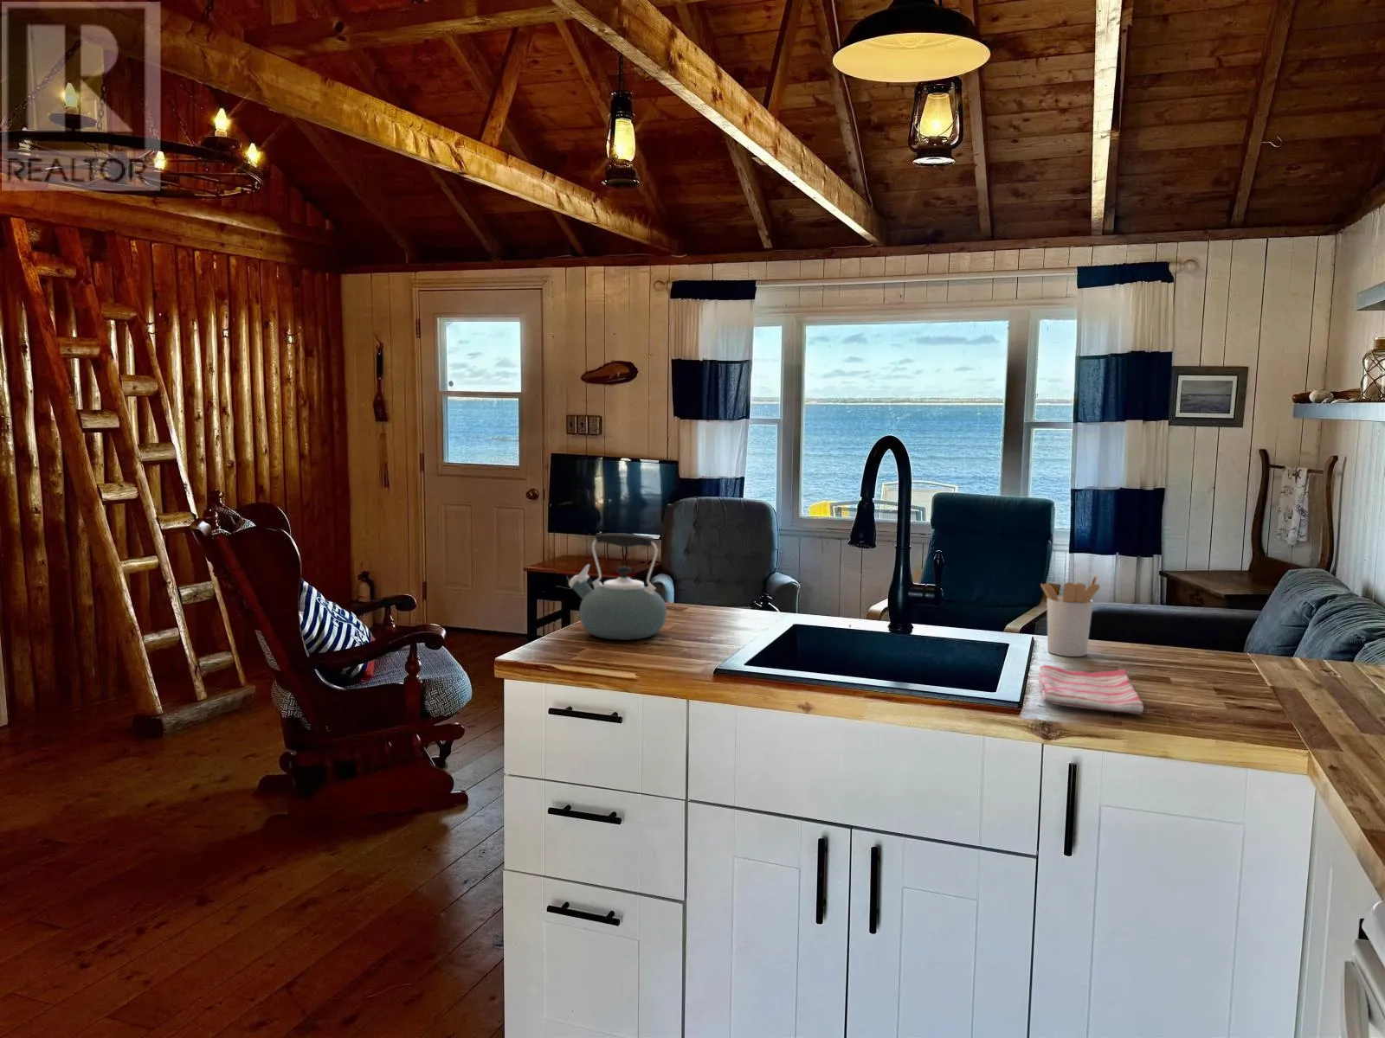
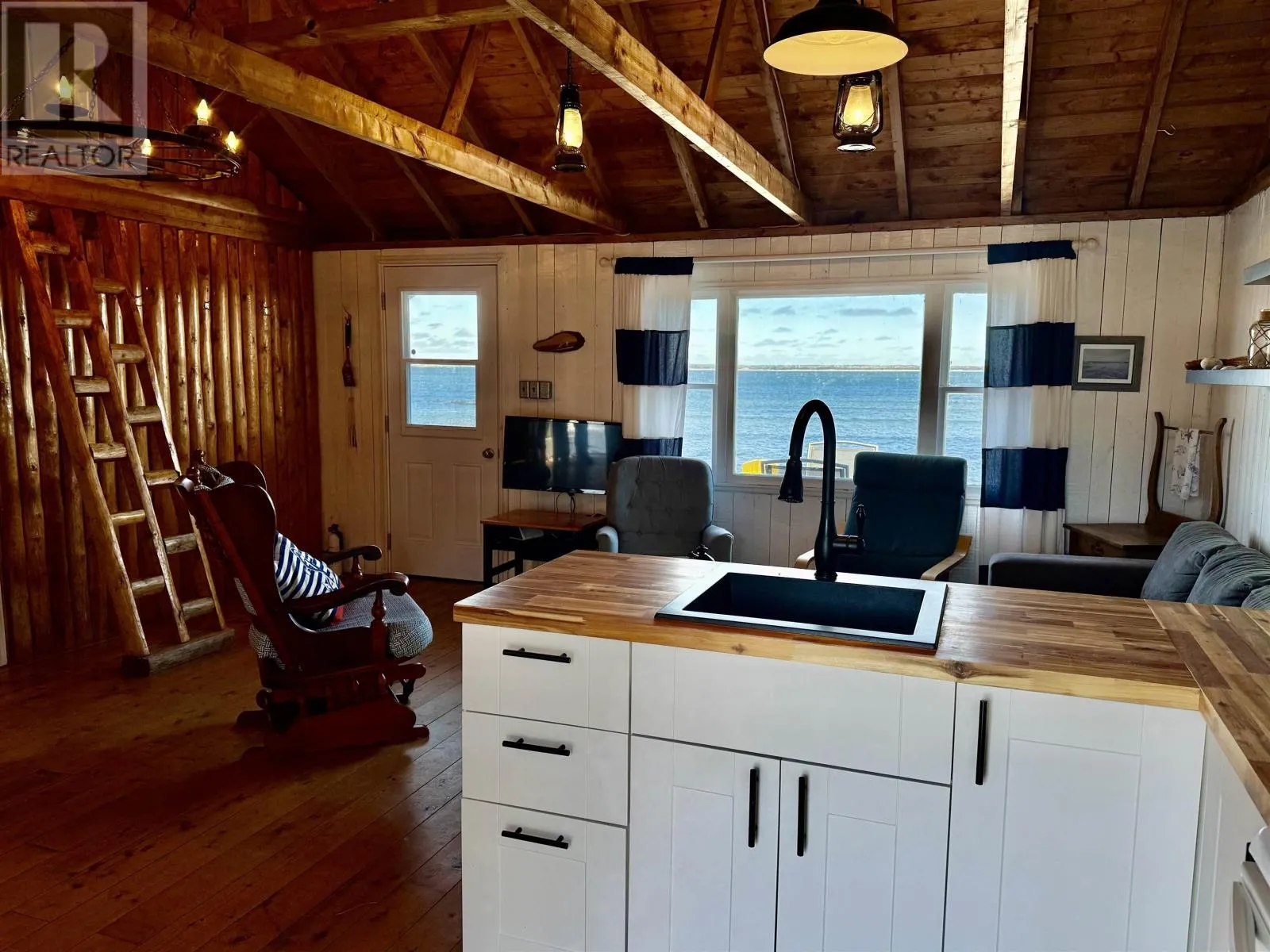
- utensil holder [1039,574,1101,657]
- dish towel [1038,664,1144,715]
- kettle [568,532,667,641]
